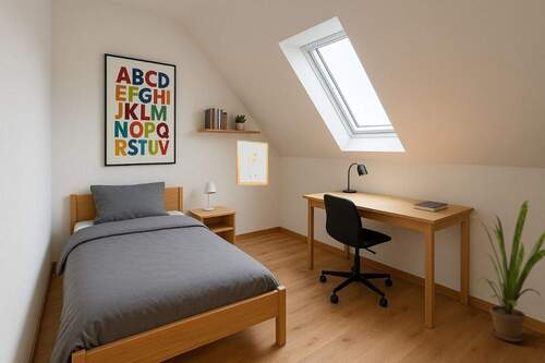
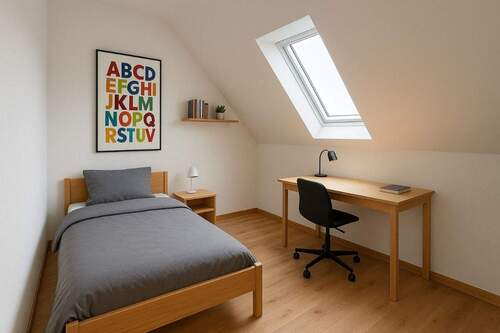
- house plant [470,199,545,343]
- wall art [235,140,269,186]
